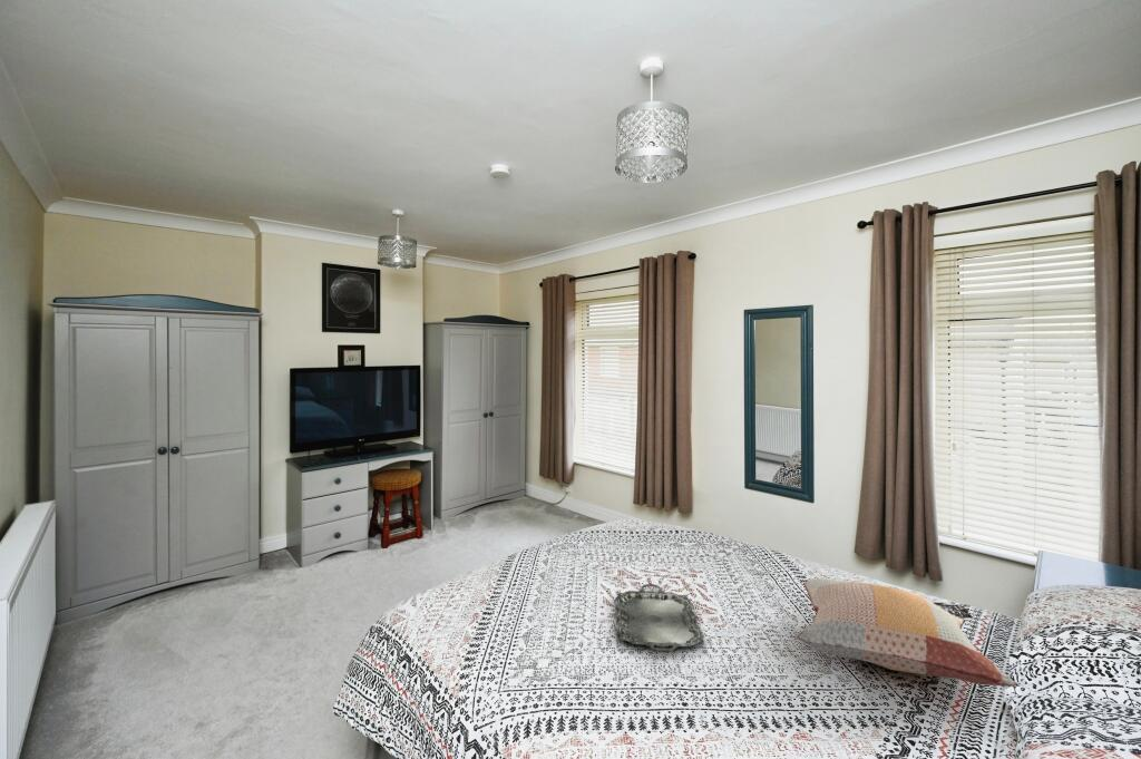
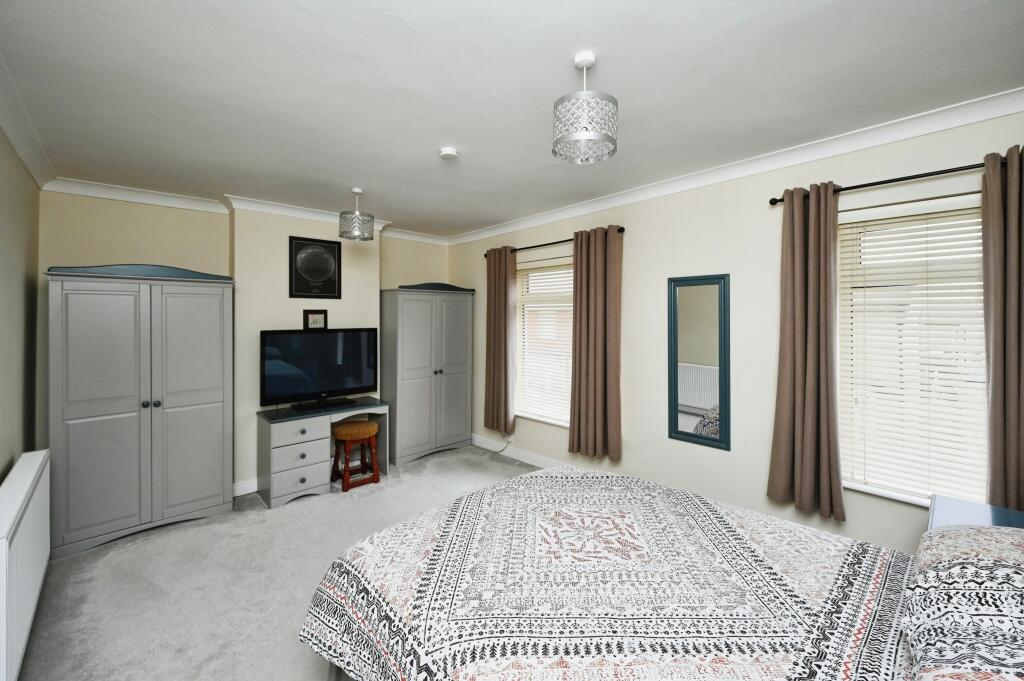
- decorative pillow [796,577,1017,688]
- serving tray [613,583,704,653]
